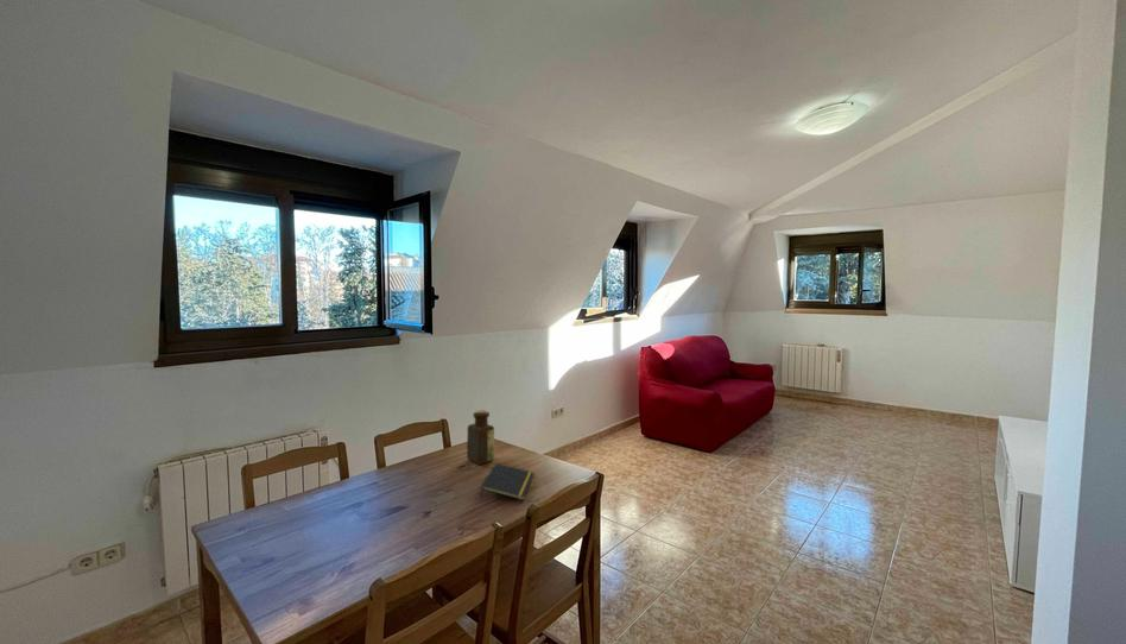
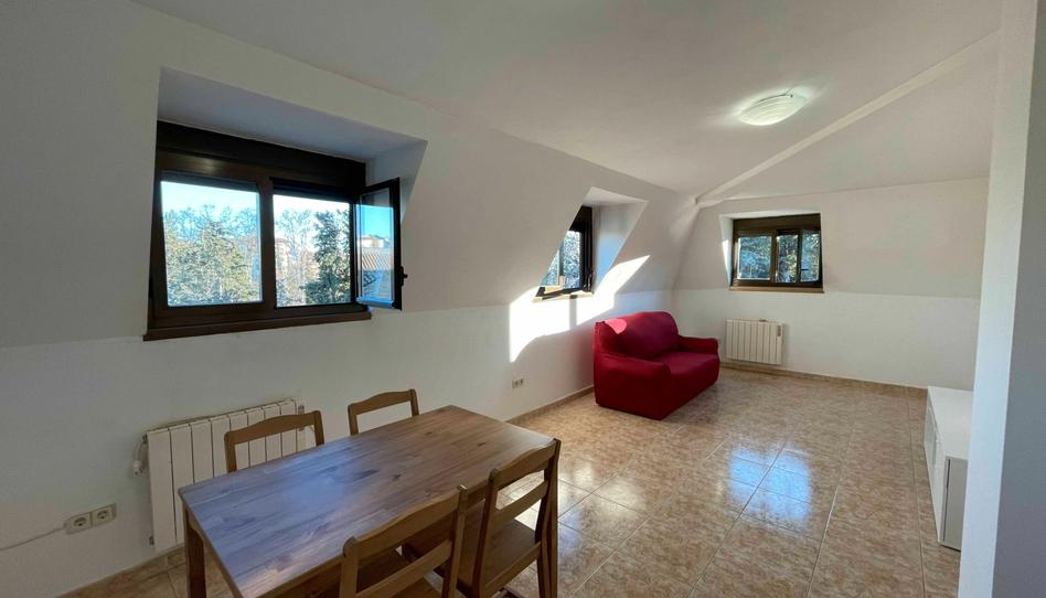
- notepad [479,462,536,501]
- bottle [466,409,495,466]
